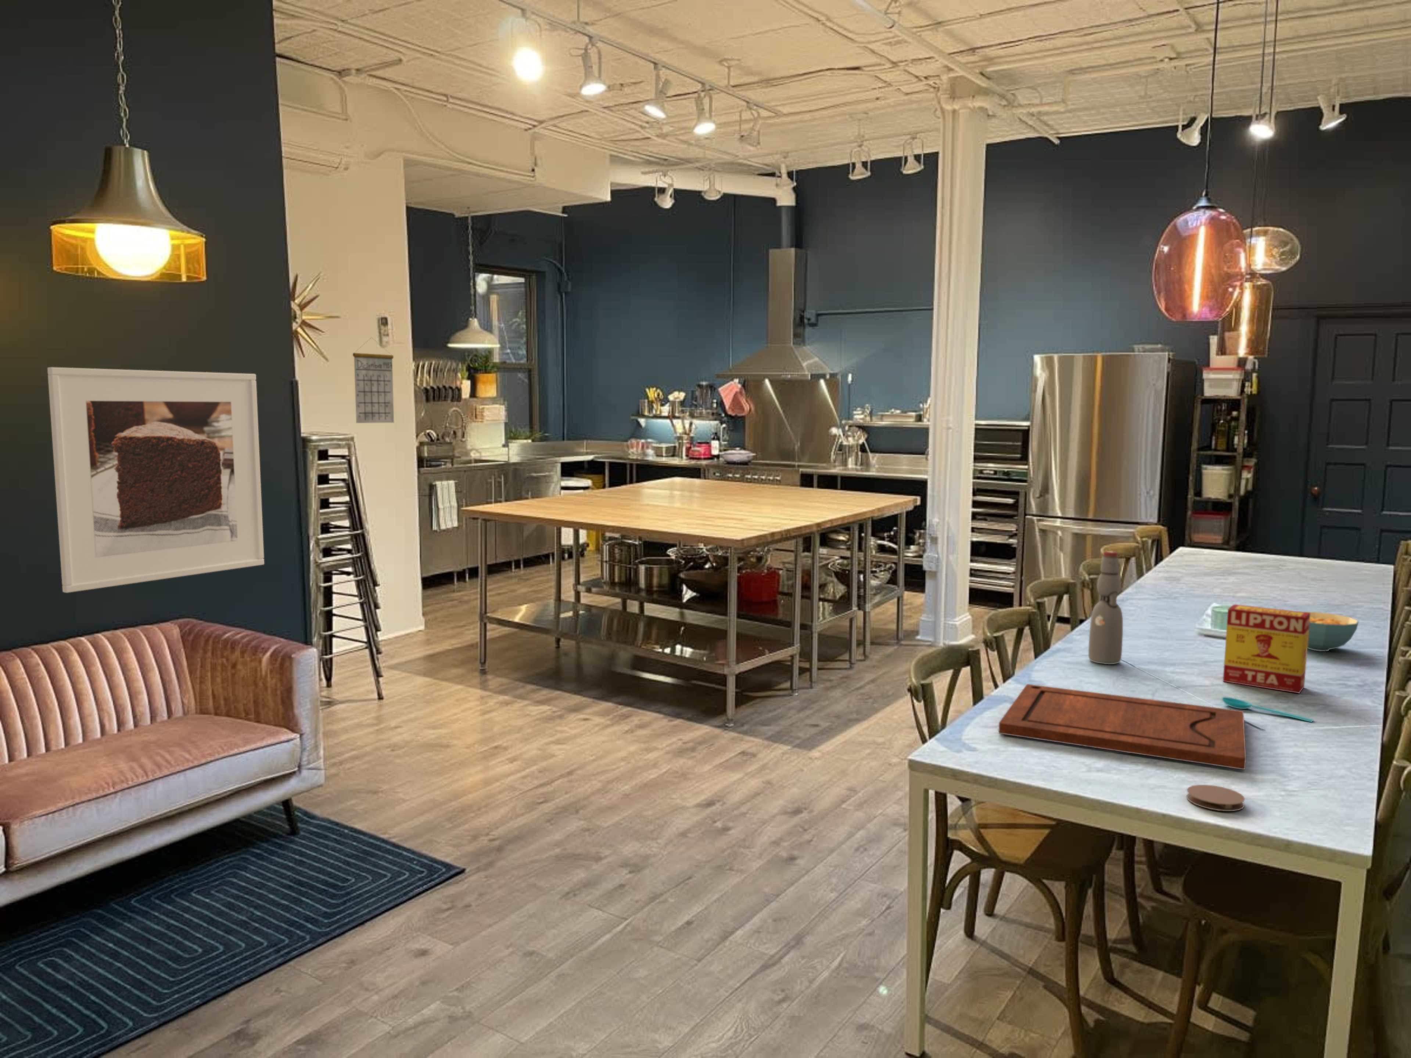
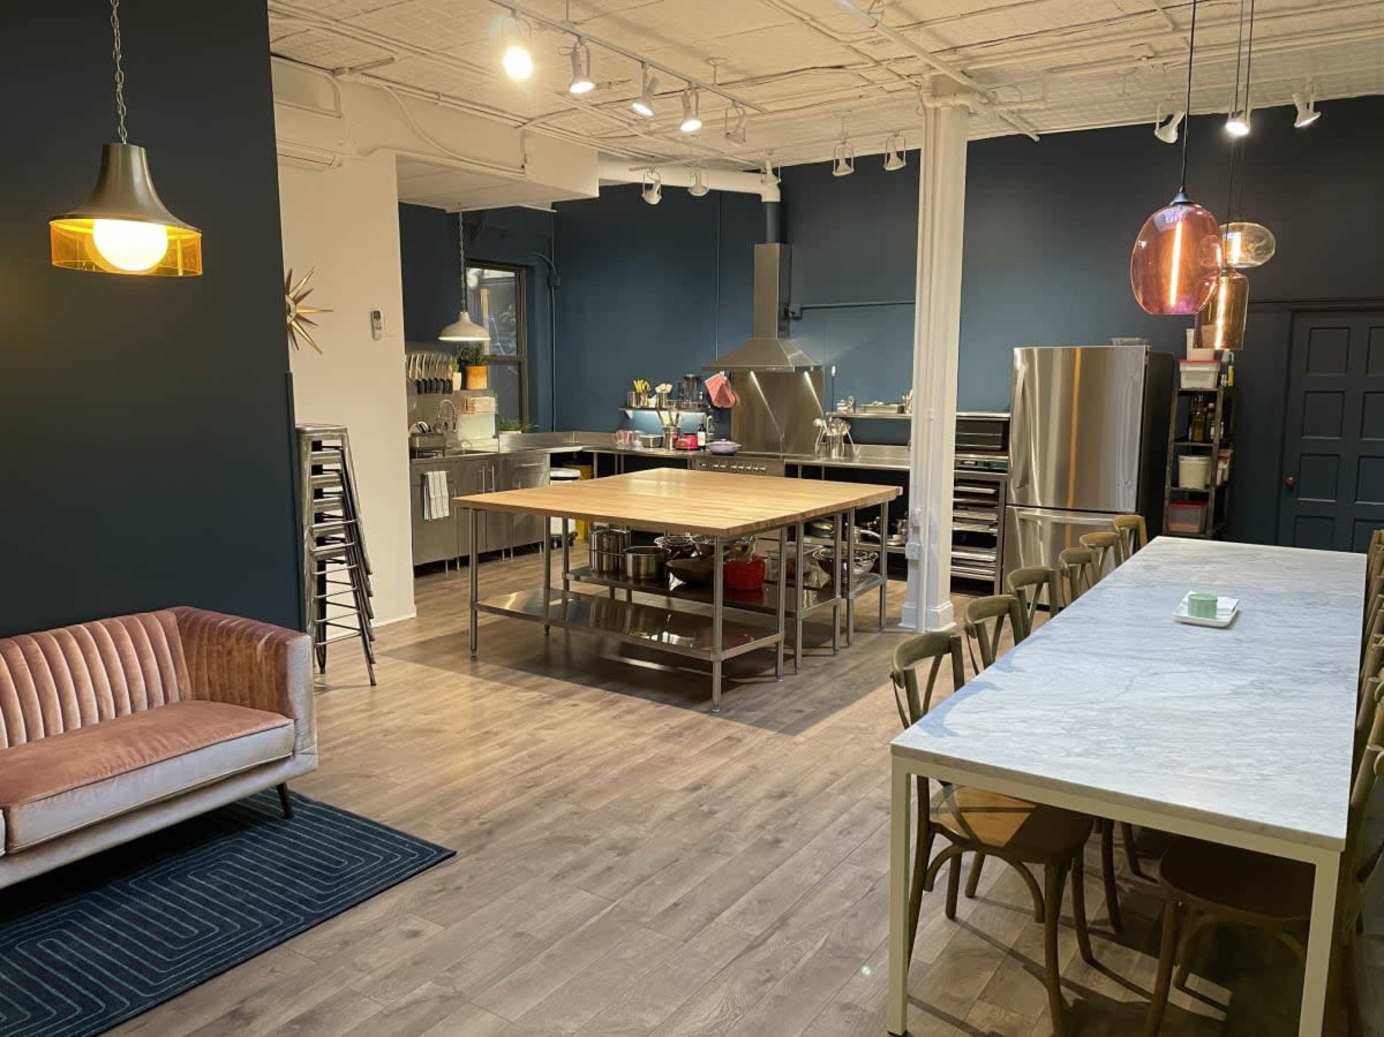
- tea box [1222,603,1310,693]
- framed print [47,367,264,593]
- calendar [352,337,394,423]
- spoon [1221,697,1313,722]
- cereal bowl [1302,611,1359,651]
- cutting board [998,683,1247,770]
- coaster [1187,785,1245,811]
- bottle [1088,551,1123,665]
